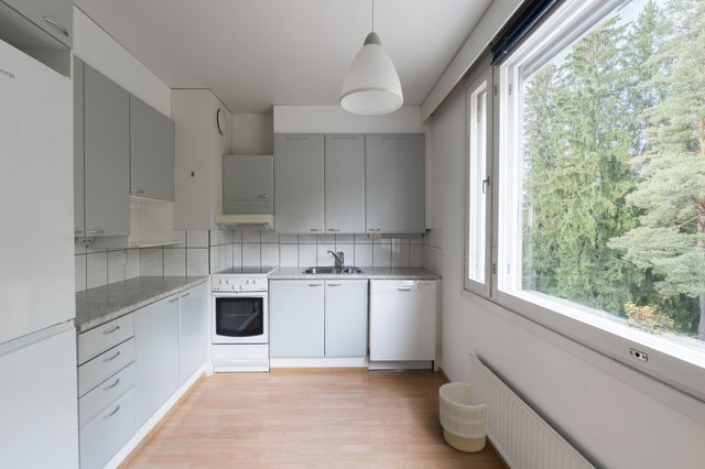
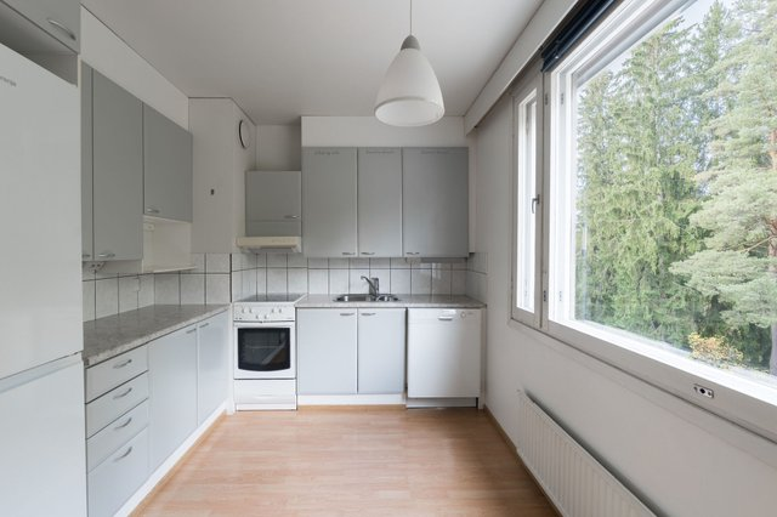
- planter [438,381,488,454]
